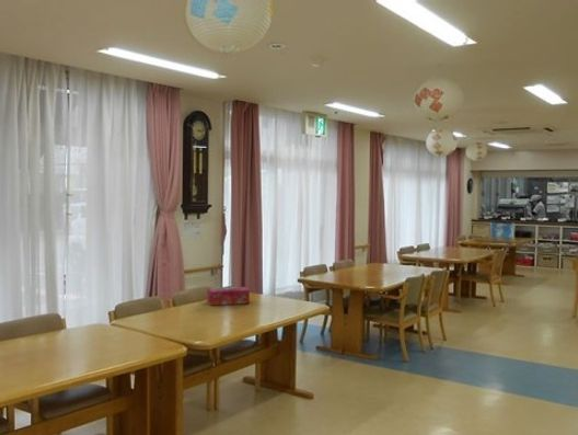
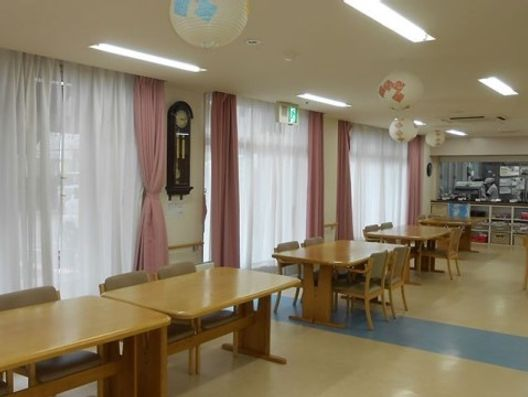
- tissue box [206,286,251,307]
